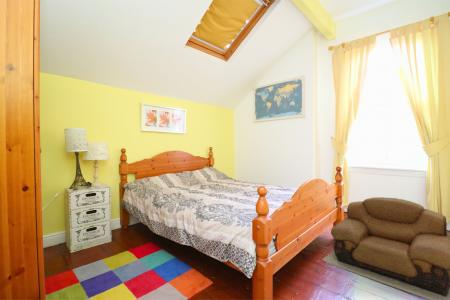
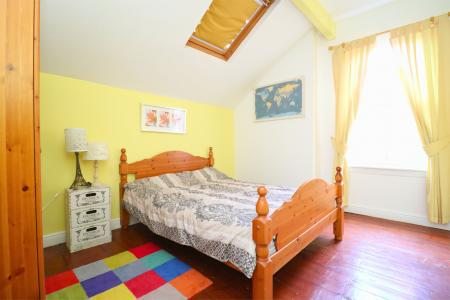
- armchair [322,196,450,300]
